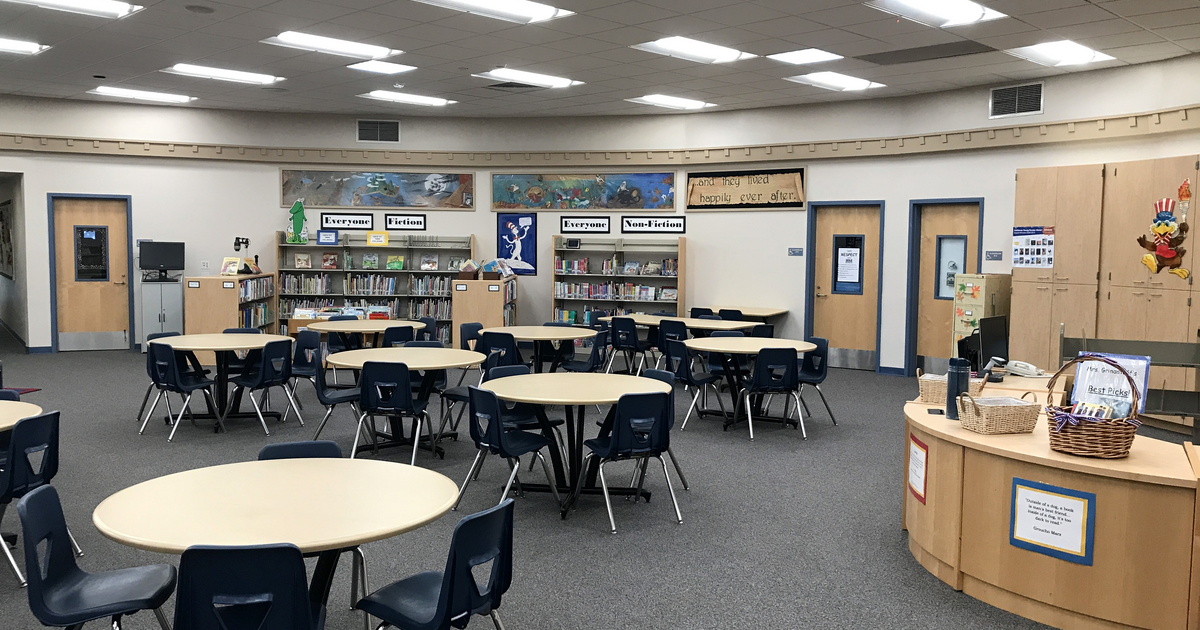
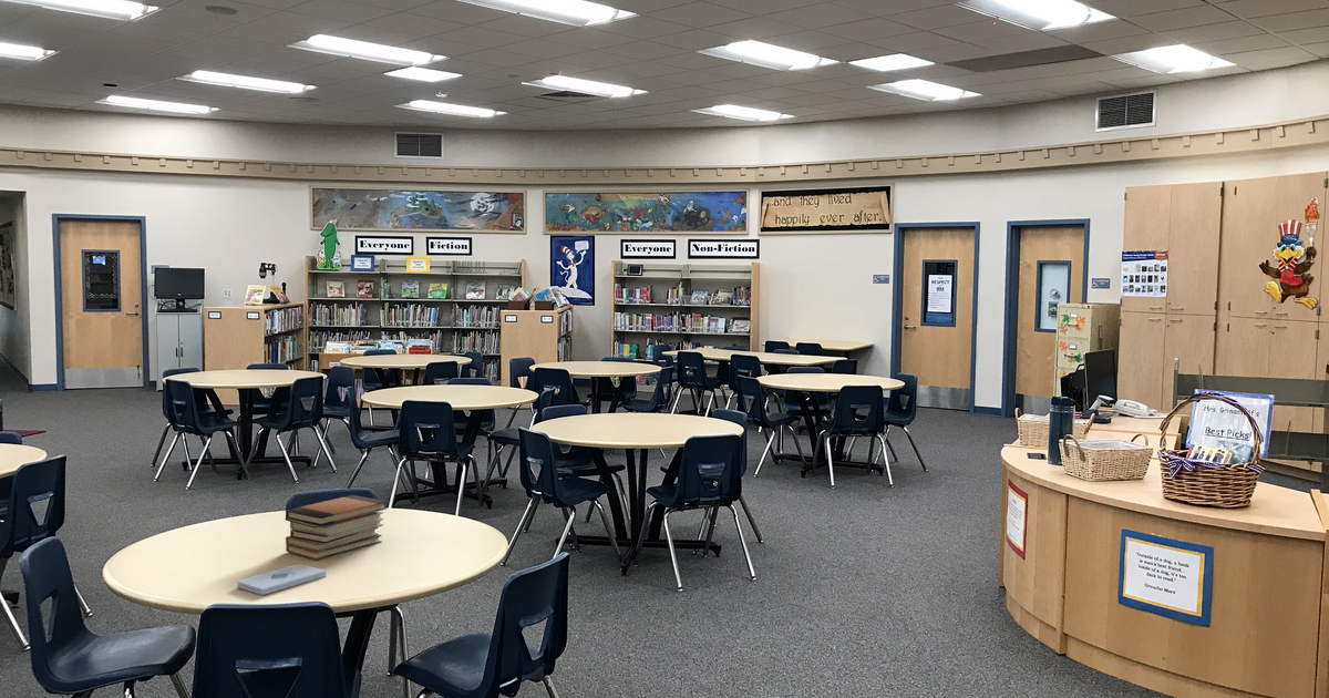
+ notepad [237,563,327,596]
+ book stack [285,494,388,561]
